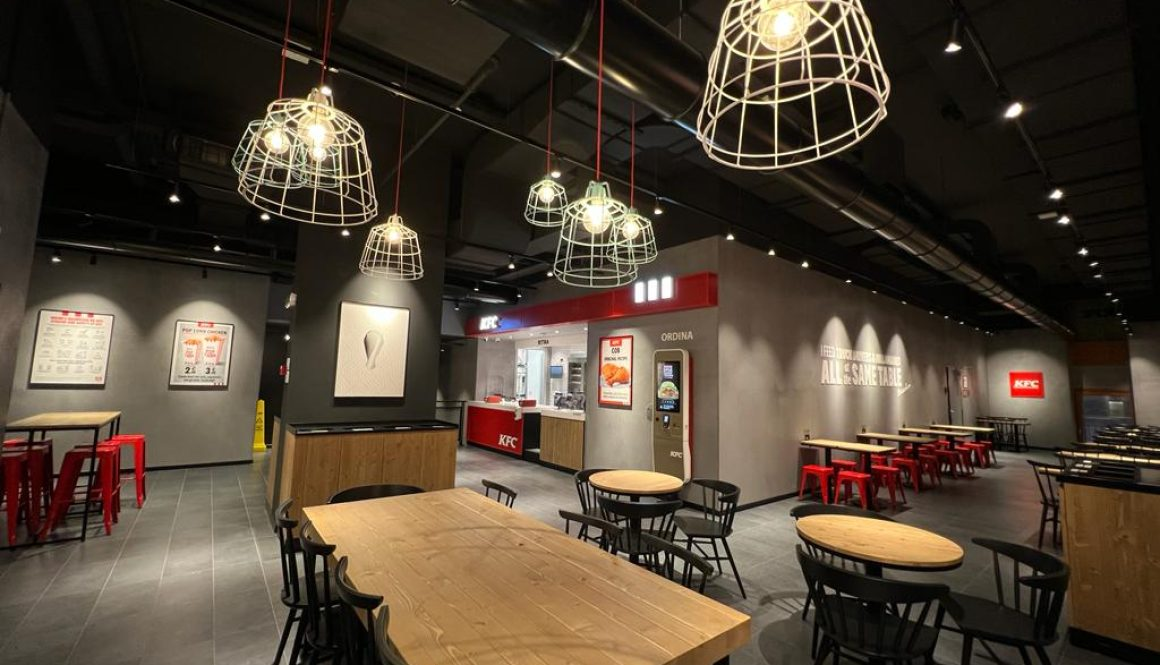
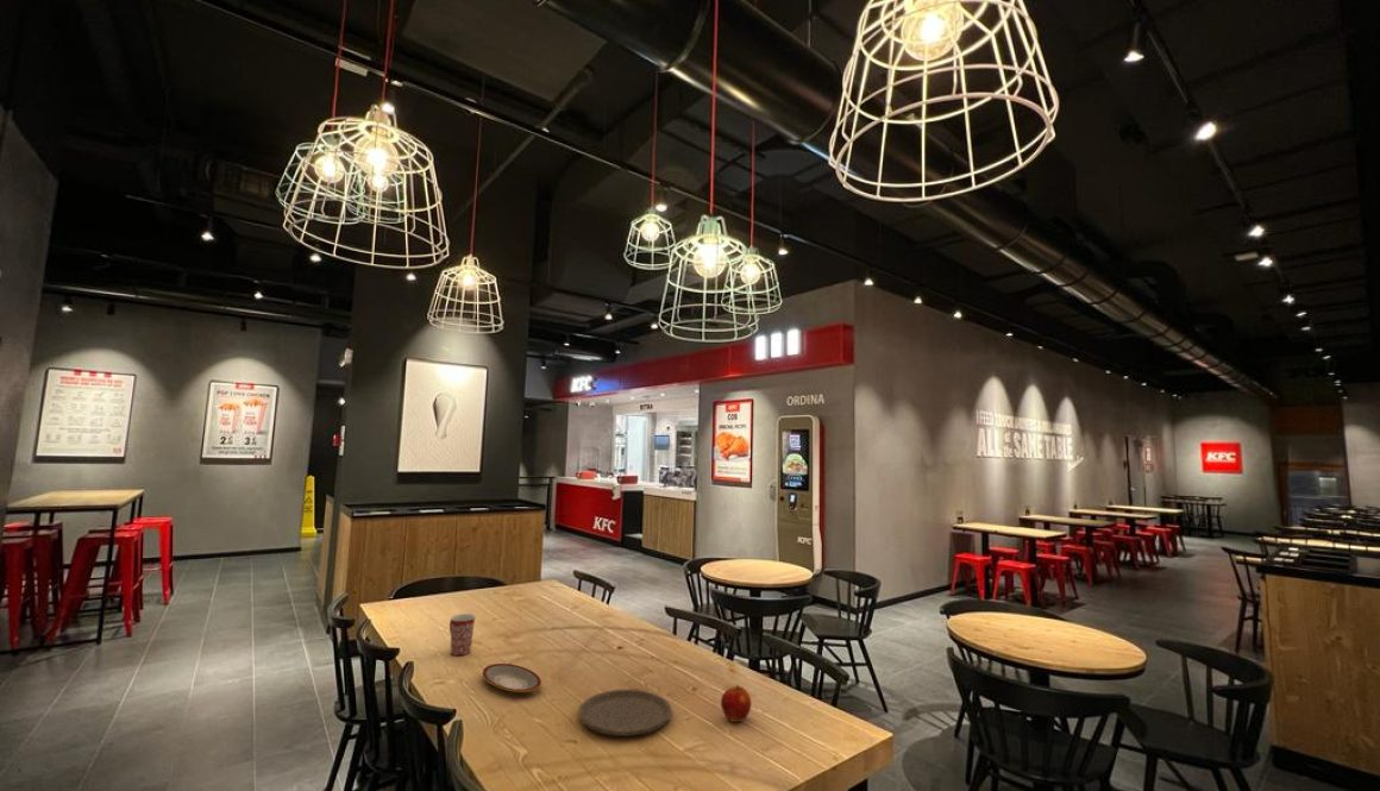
+ mug [448,613,477,657]
+ plate [577,688,673,737]
+ apple [720,684,753,723]
+ plate [482,663,542,693]
